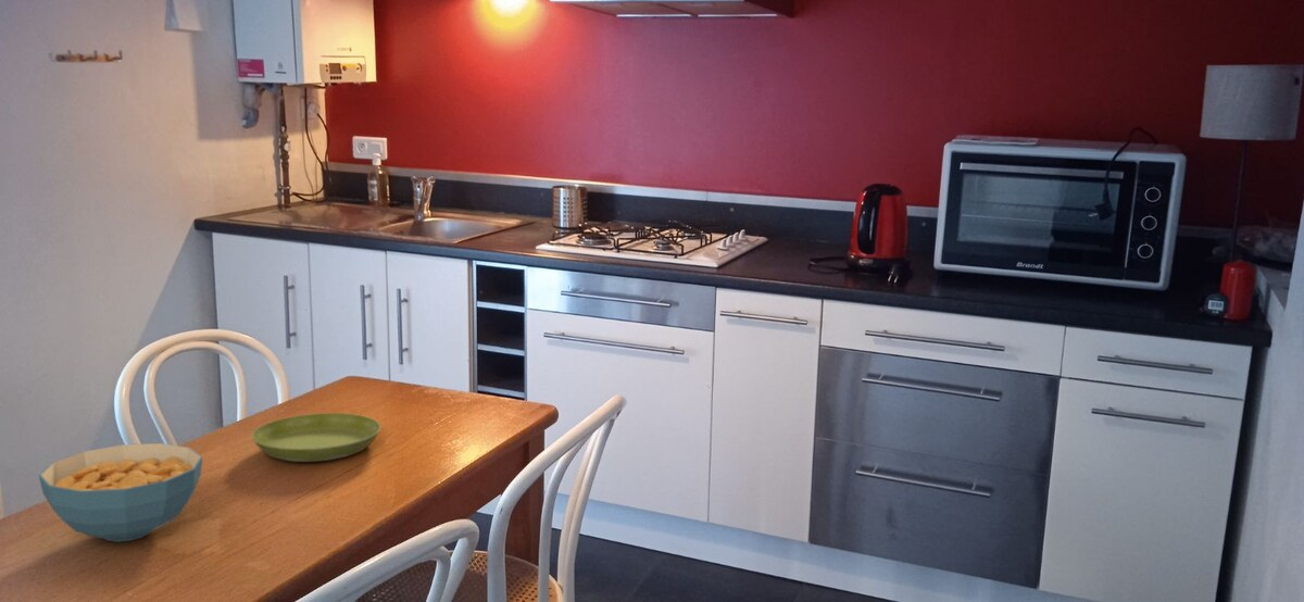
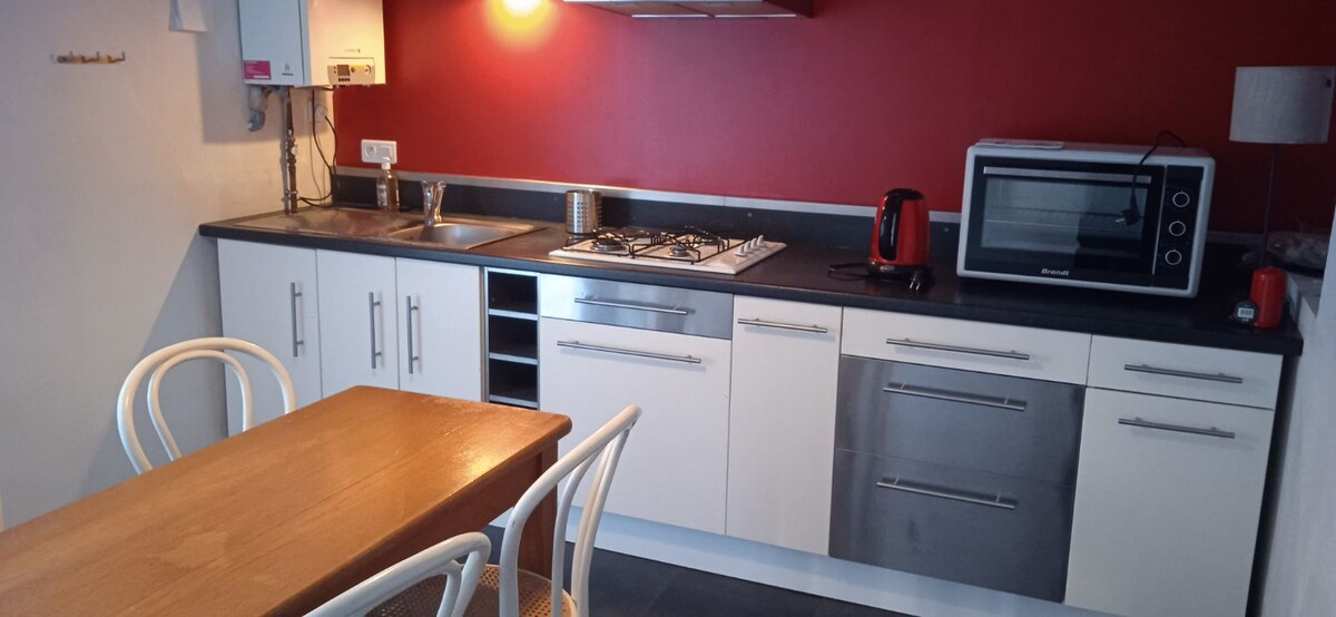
- saucer [251,412,381,463]
- cereal bowl [38,442,204,543]
